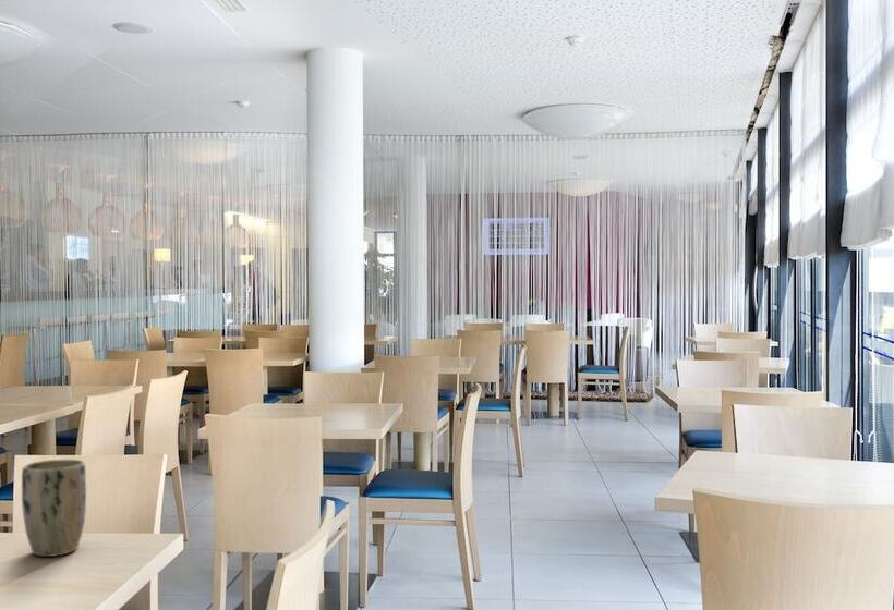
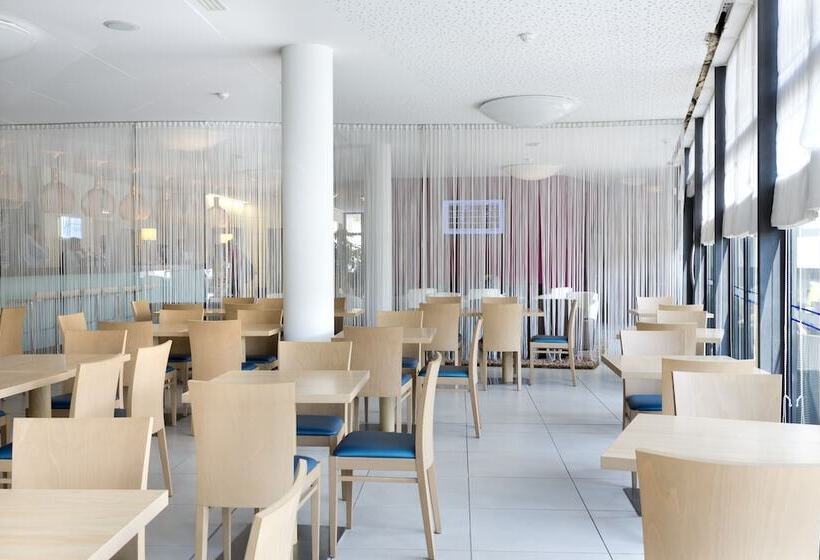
- plant pot [21,459,87,558]
